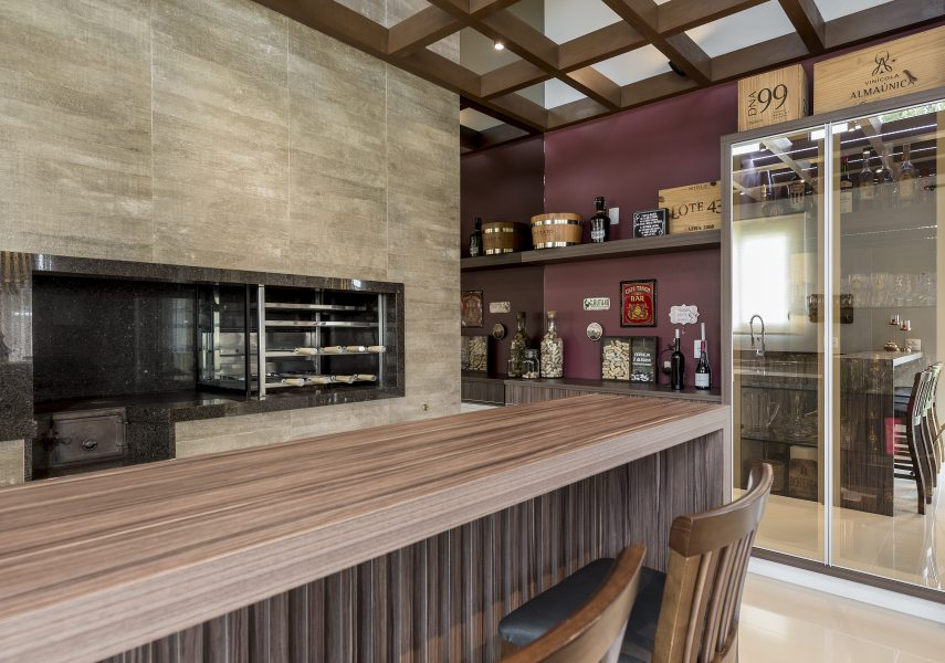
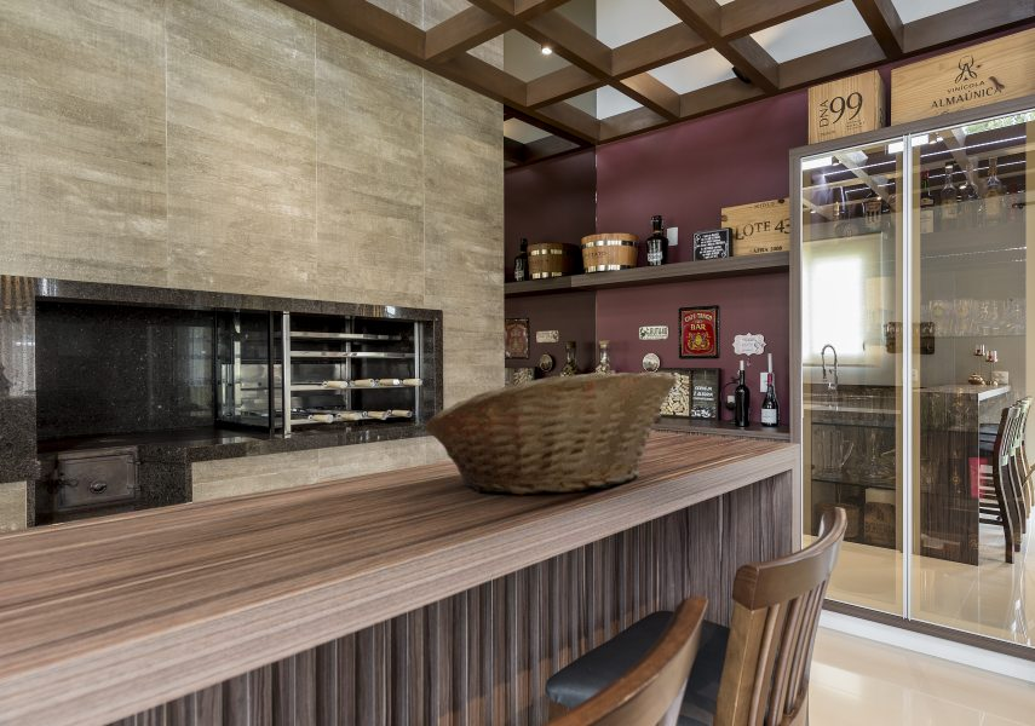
+ fruit basket [424,370,678,496]
